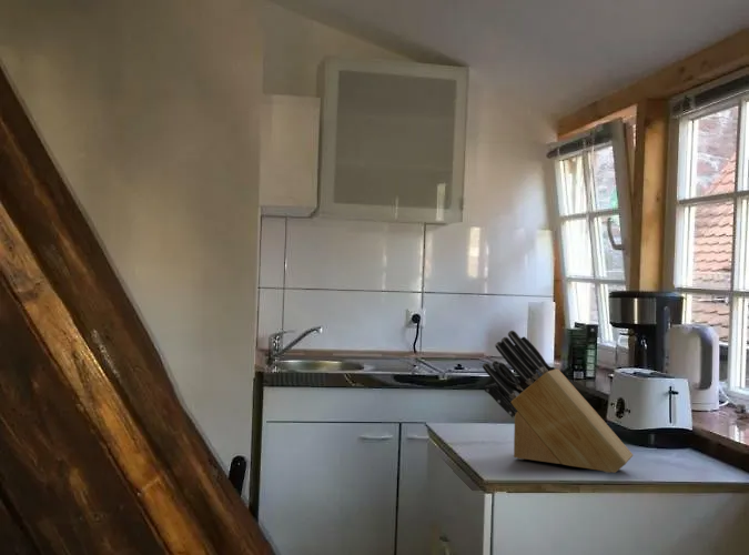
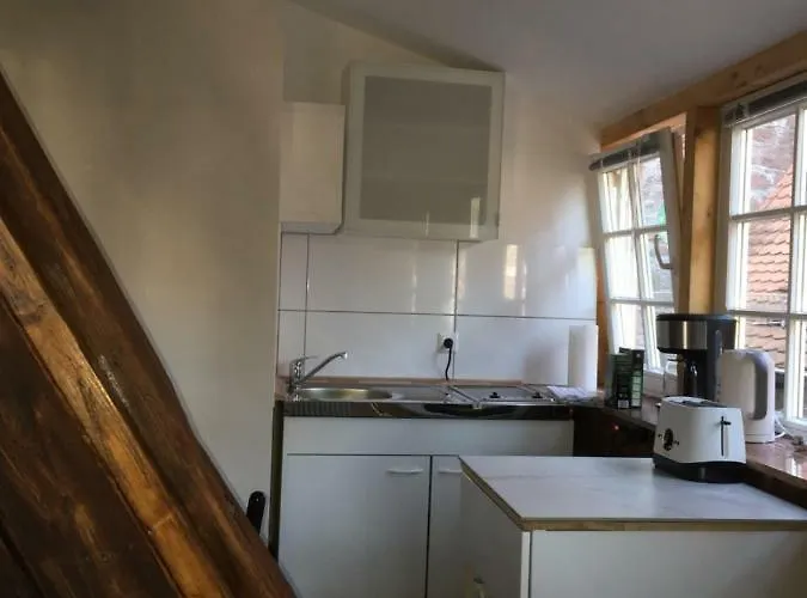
- knife block [482,330,634,474]
